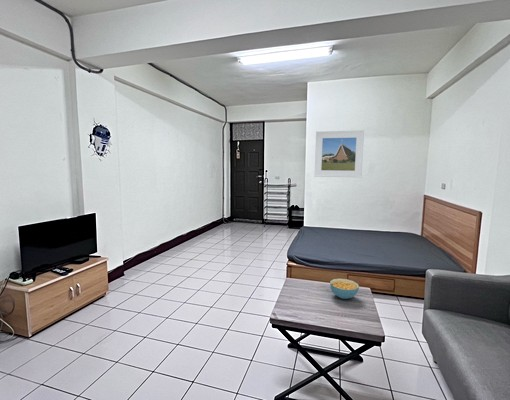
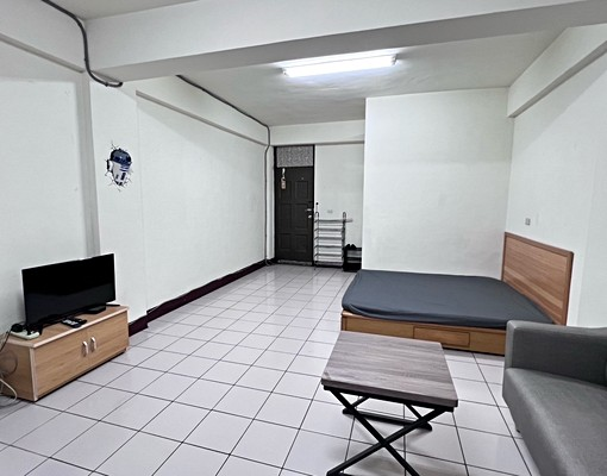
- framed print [314,129,365,178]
- cereal bowl [329,278,360,300]
